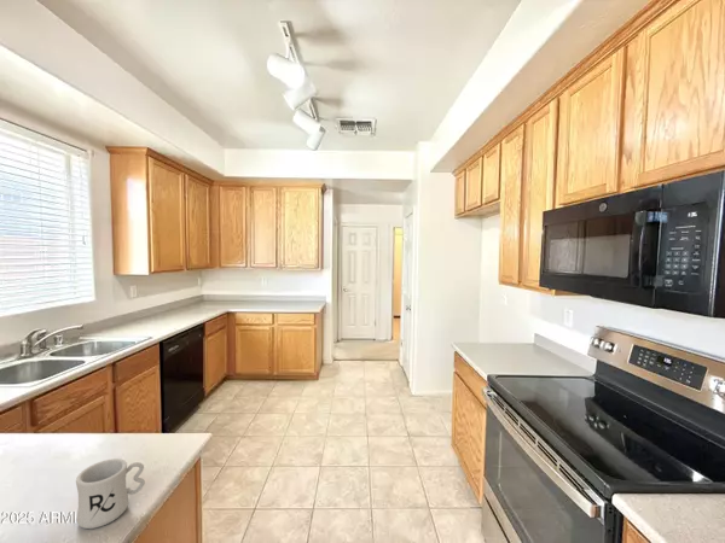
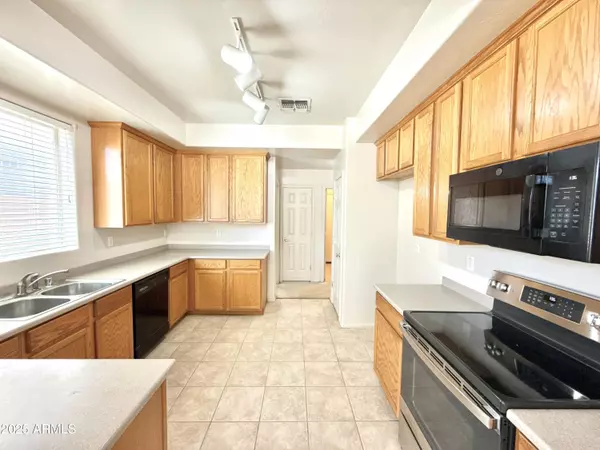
- mug [75,457,146,530]
